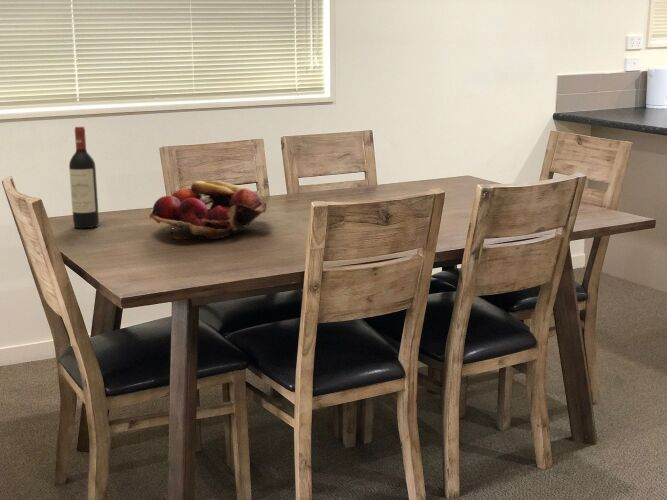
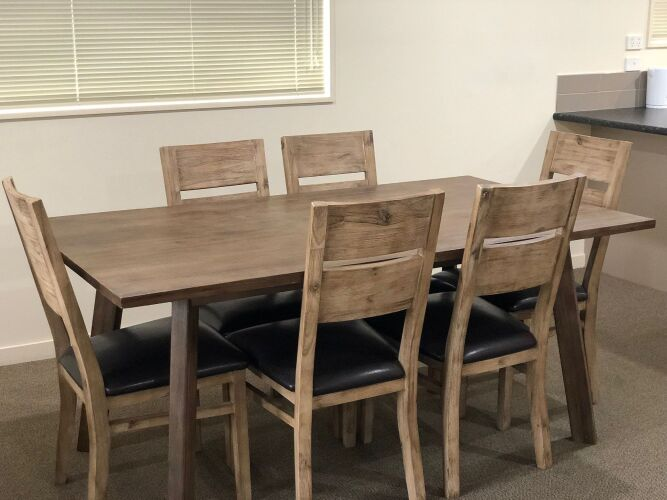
- wine bottle [68,126,100,229]
- fruit basket [148,180,267,240]
